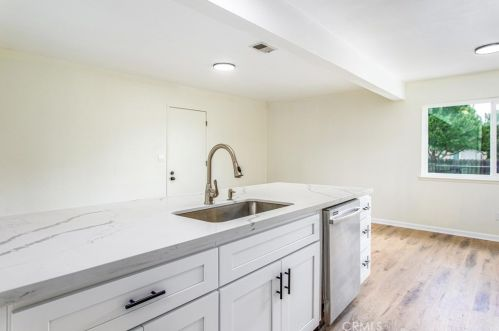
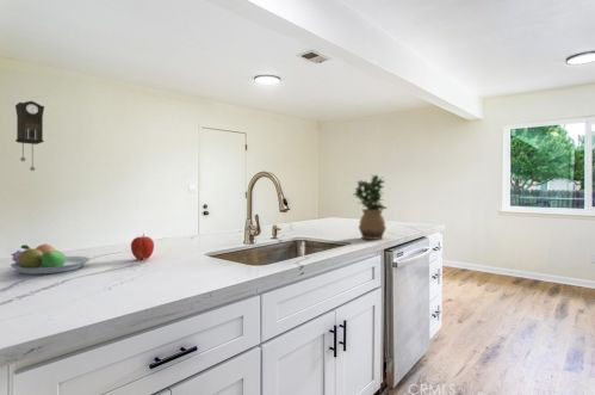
+ pendulum clock [14,100,45,172]
+ apple [130,233,155,261]
+ potted plant [352,173,389,241]
+ fruit bowl [10,243,91,274]
